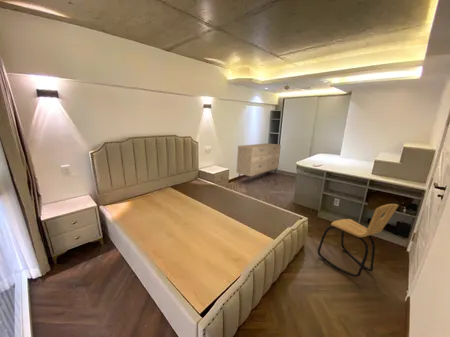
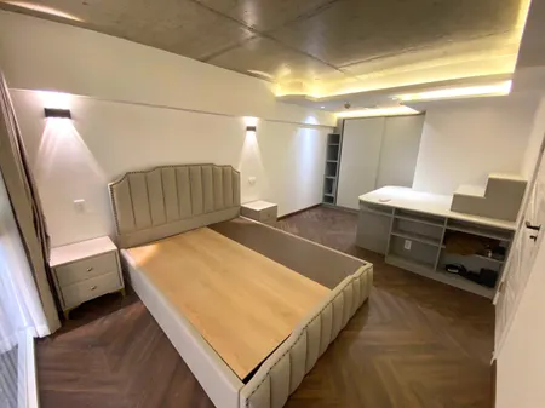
- chair [316,203,400,278]
- dresser [235,142,282,184]
